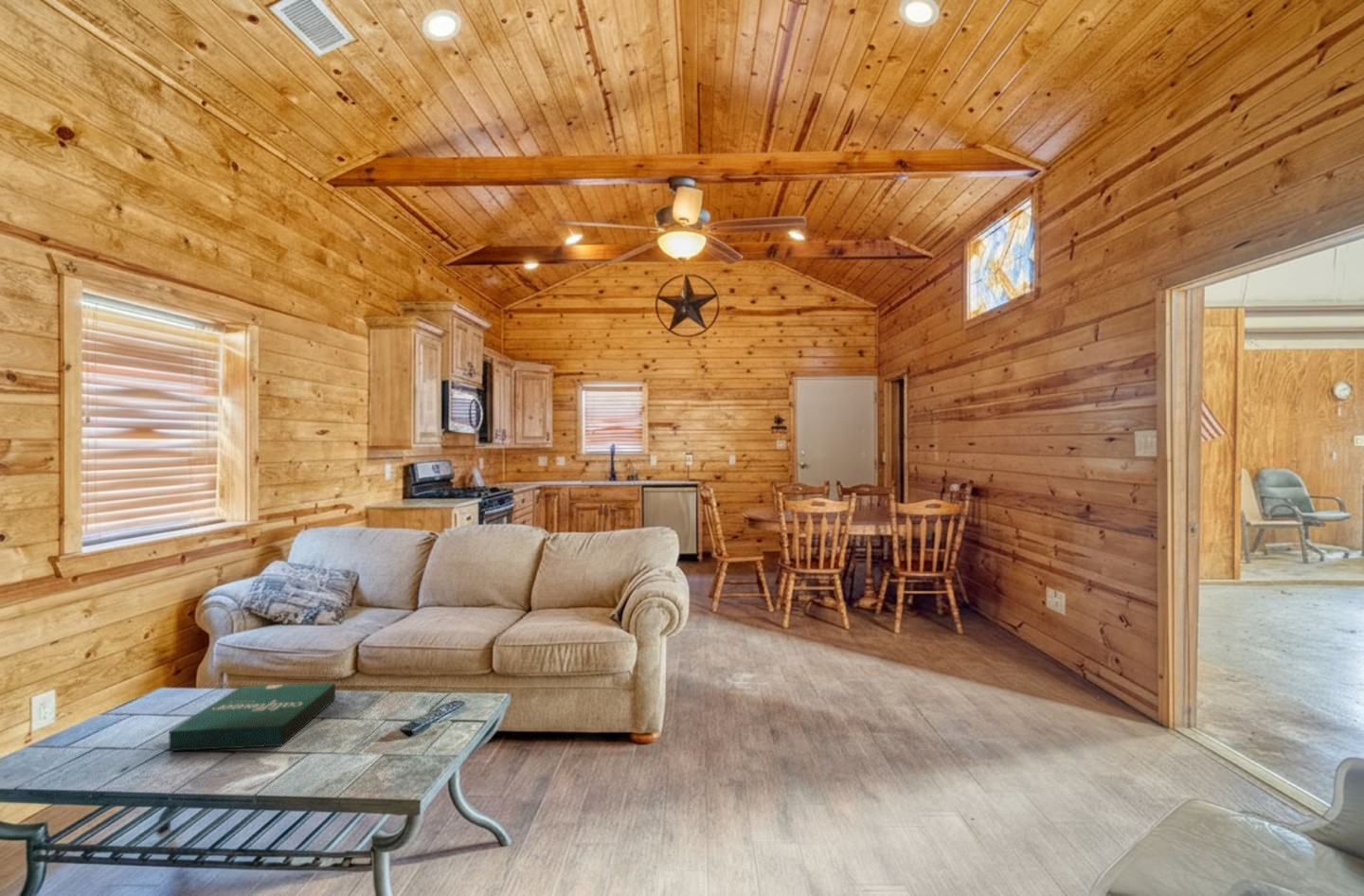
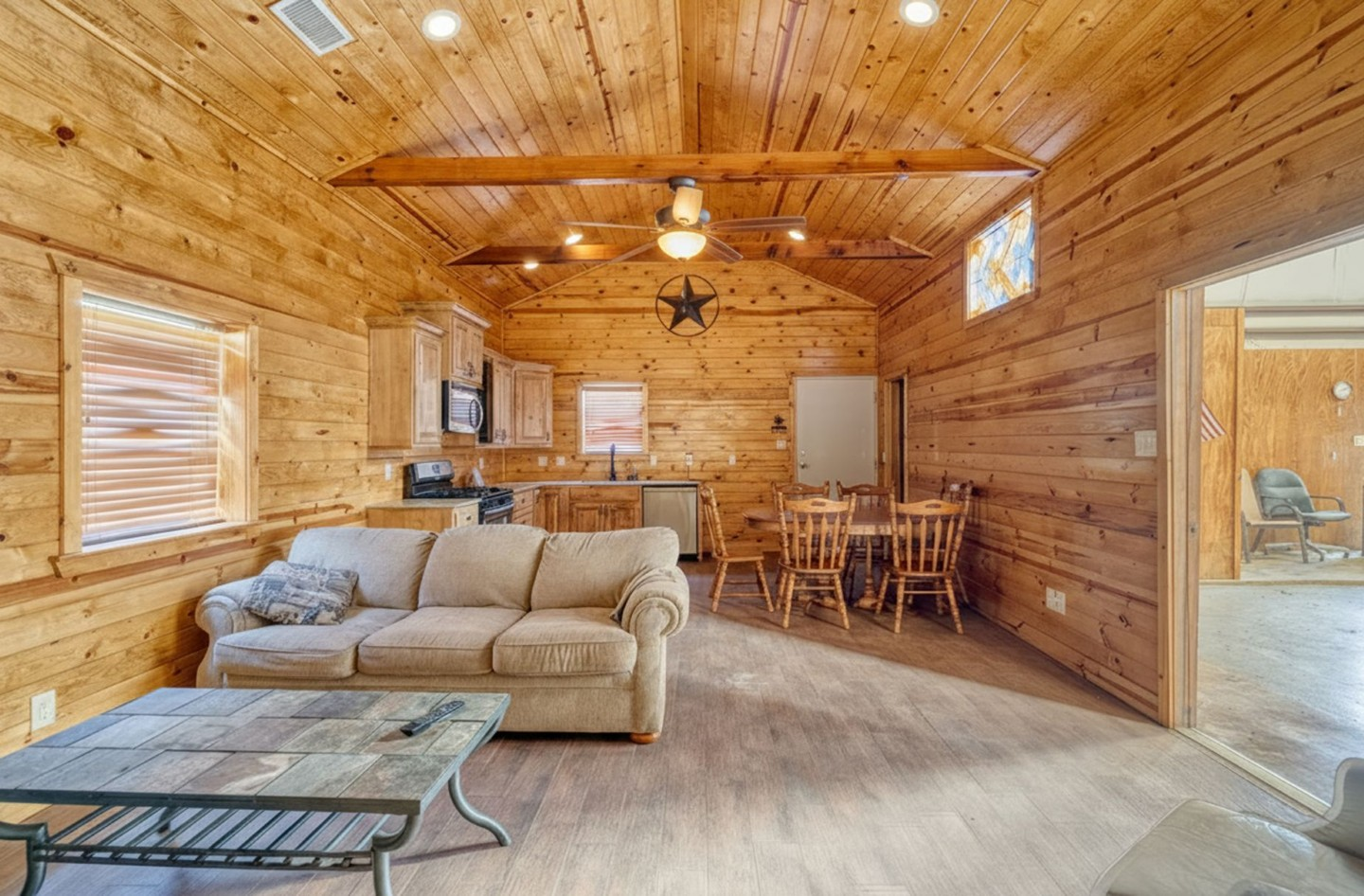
- pizza box [168,682,336,752]
